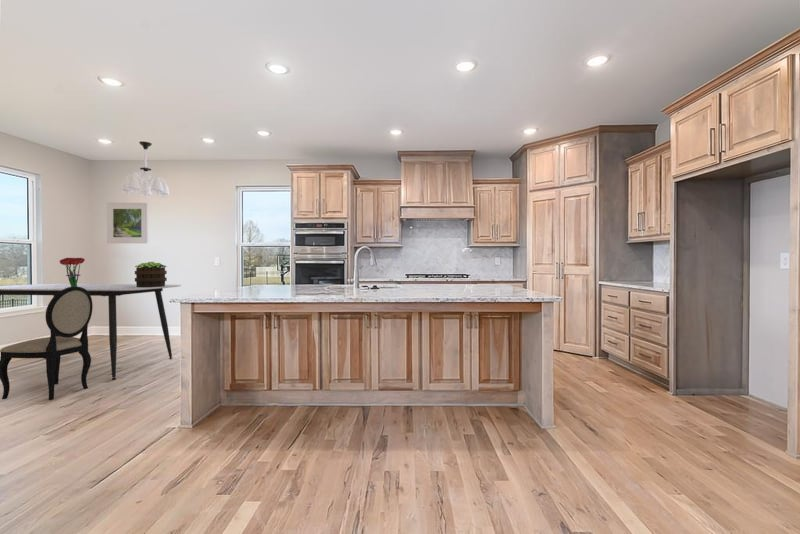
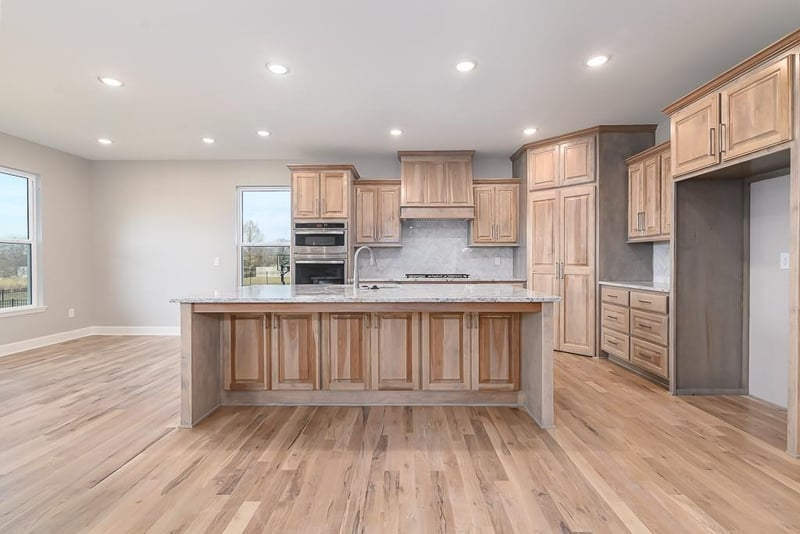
- chandelier [120,140,171,199]
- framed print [106,202,149,244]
- potted plant [134,261,168,287]
- bouquet [58,257,86,287]
- dining chair [0,286,94,401]
- dining table [0,283,182,381]
